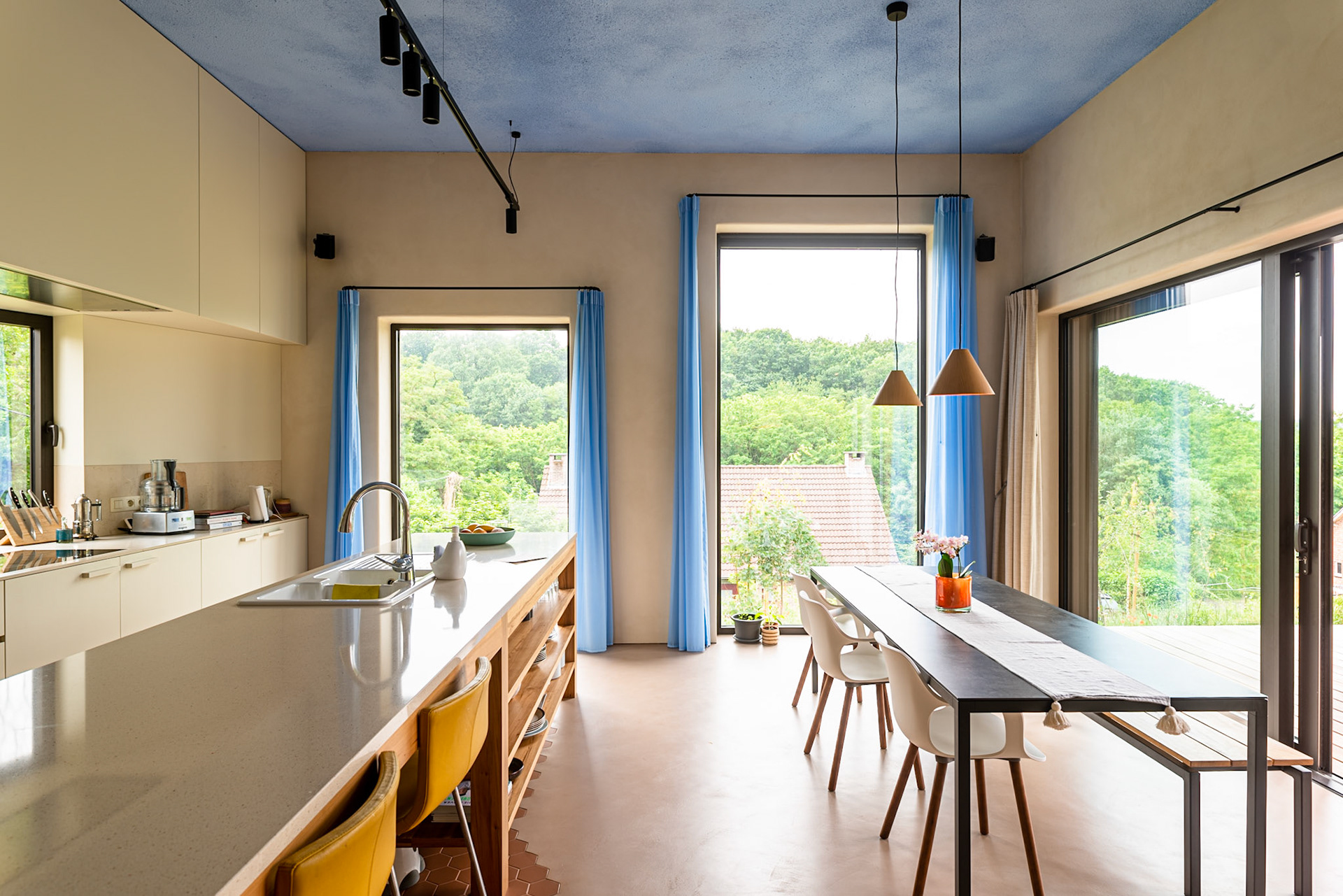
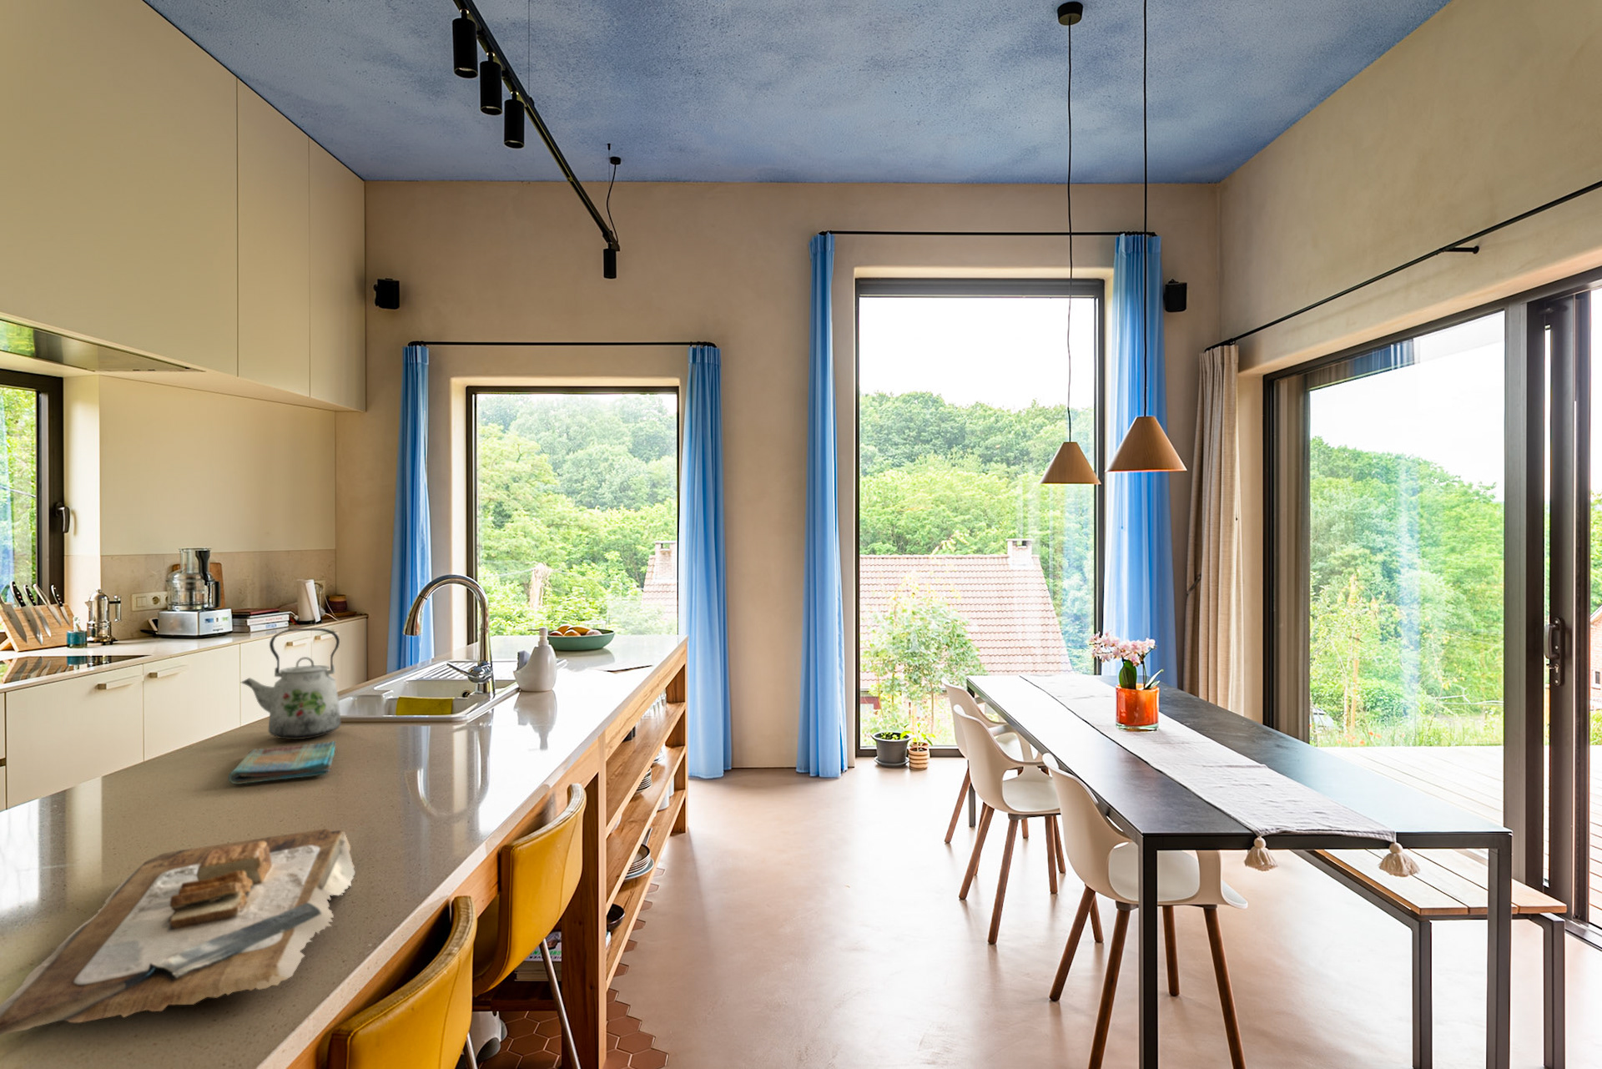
+ kettle [240,628,342,740]
+ dish towel [228,740,336,784]
+ cutting board [0,828,357,1036]
